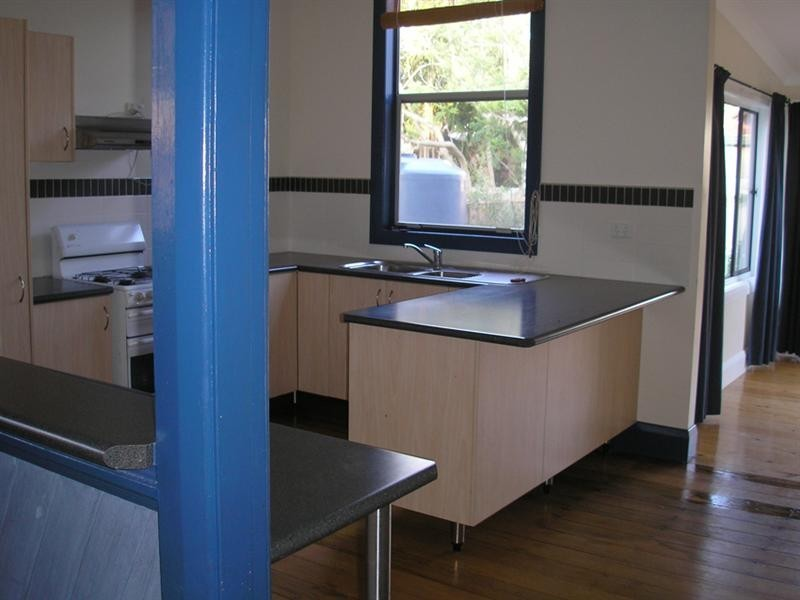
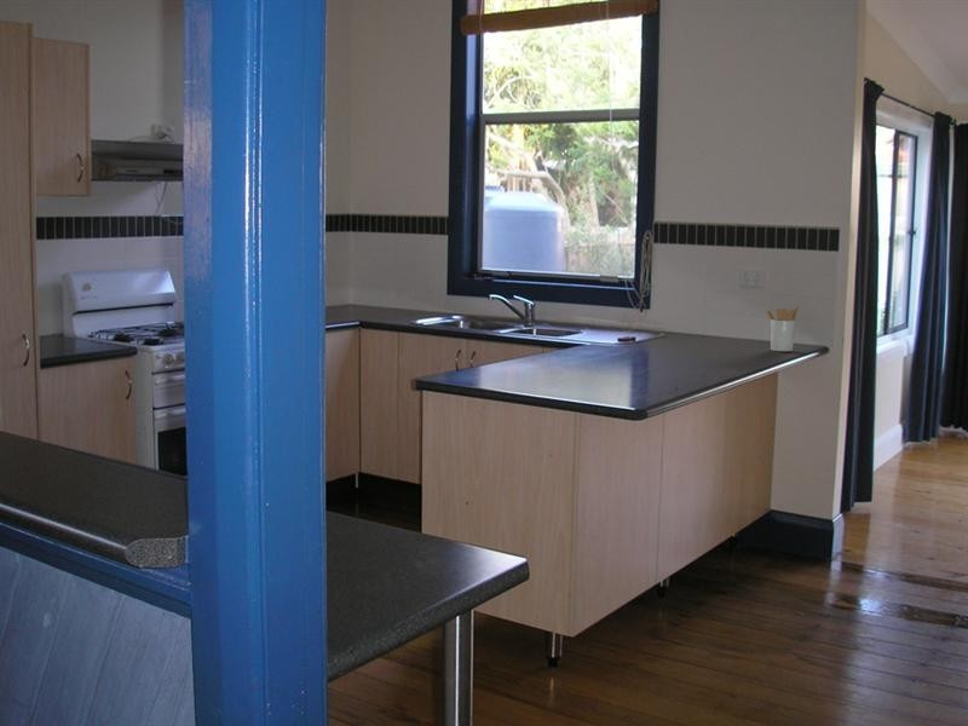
+ utensil holder [765,304,800,352]
